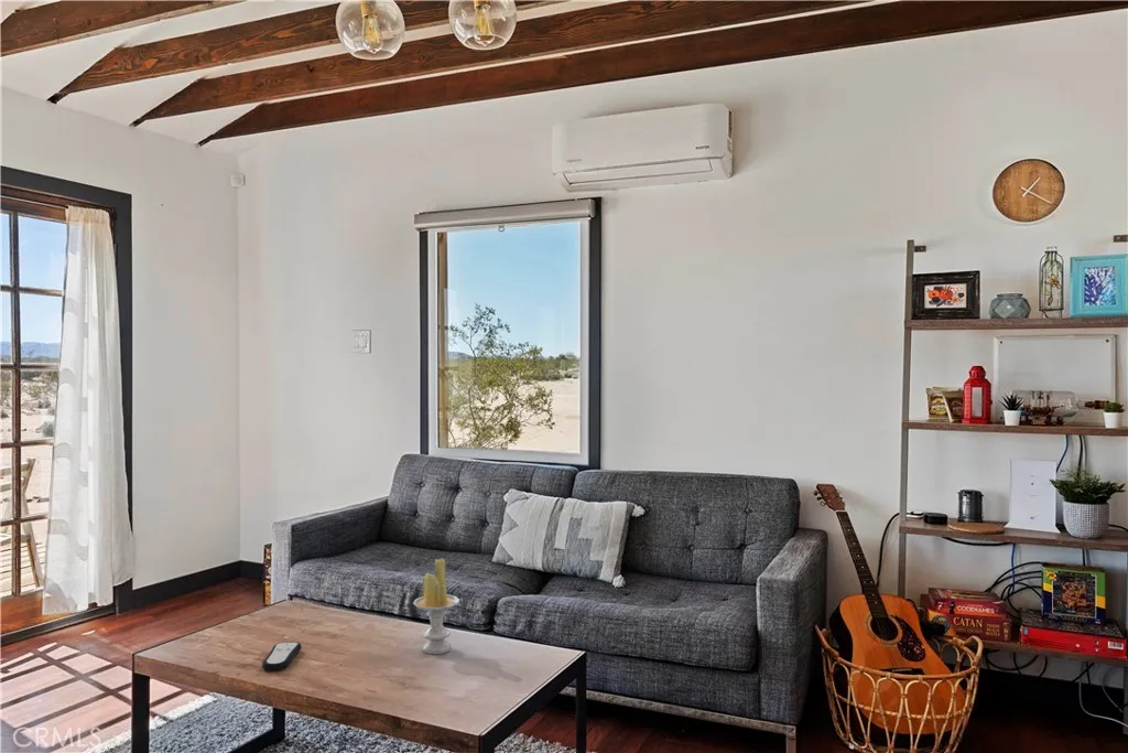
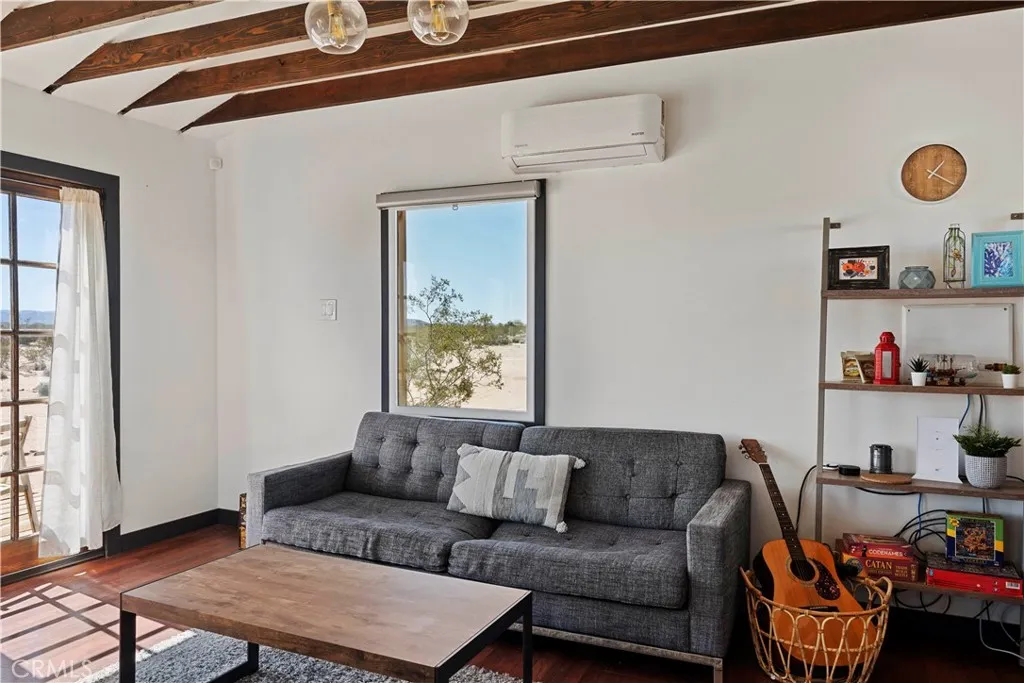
- remote control [261,641,303,673]
- candle [412,557,460,655]
